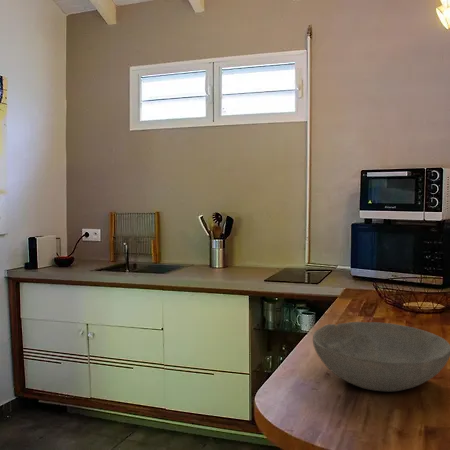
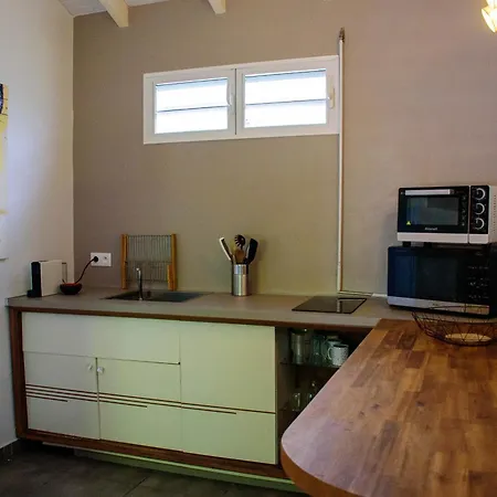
- bowl [312,321,450,393]
